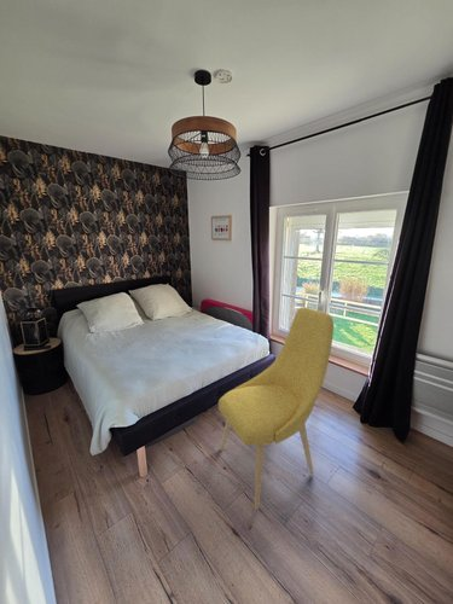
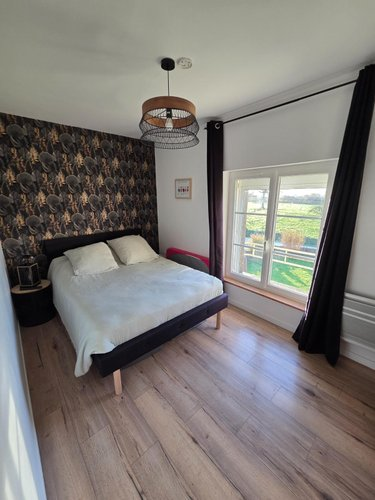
- chair [217,306,335,511]
